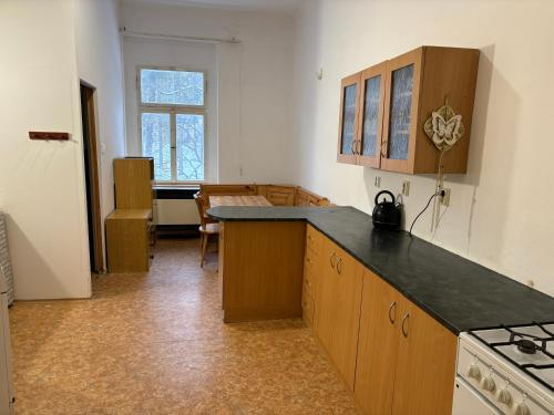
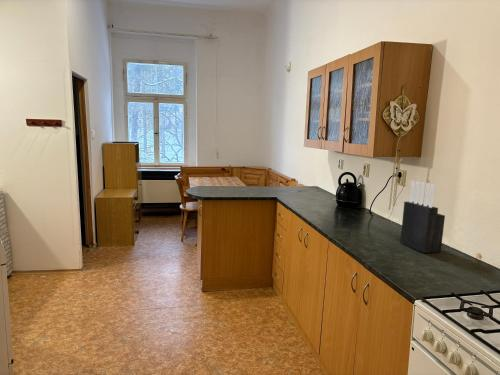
+ knife block [399,180,446,254]
